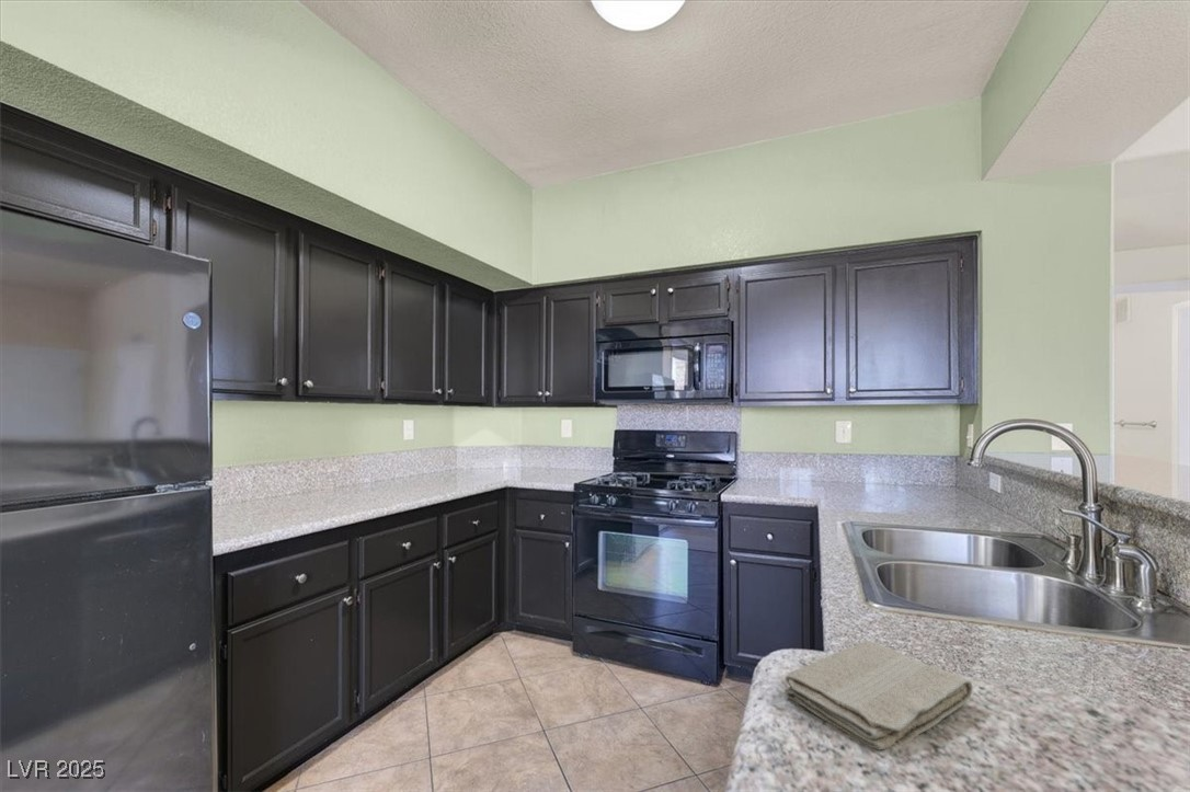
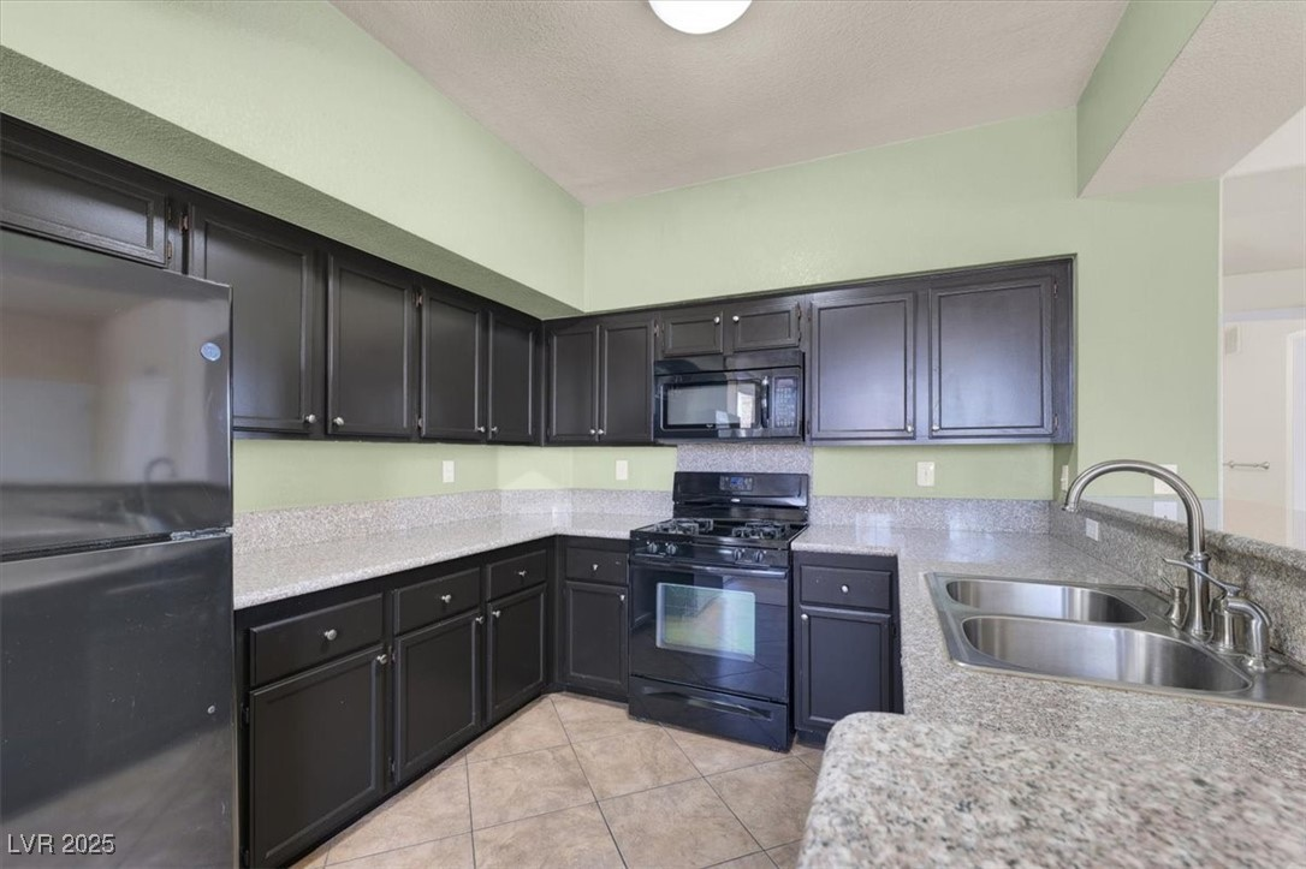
- washcloth [783,640,973,750]
